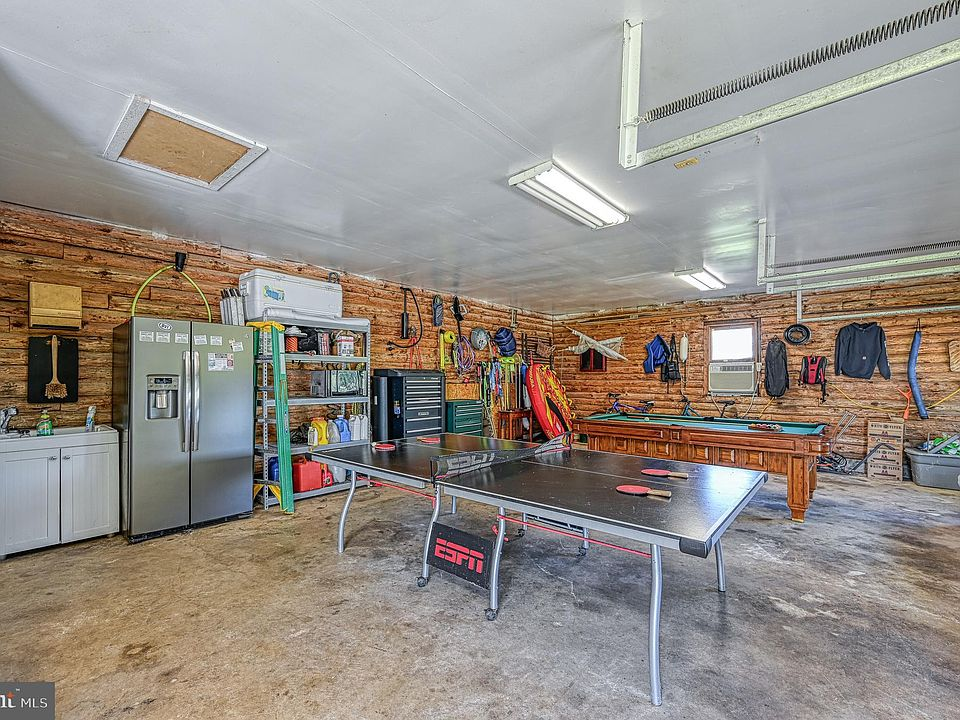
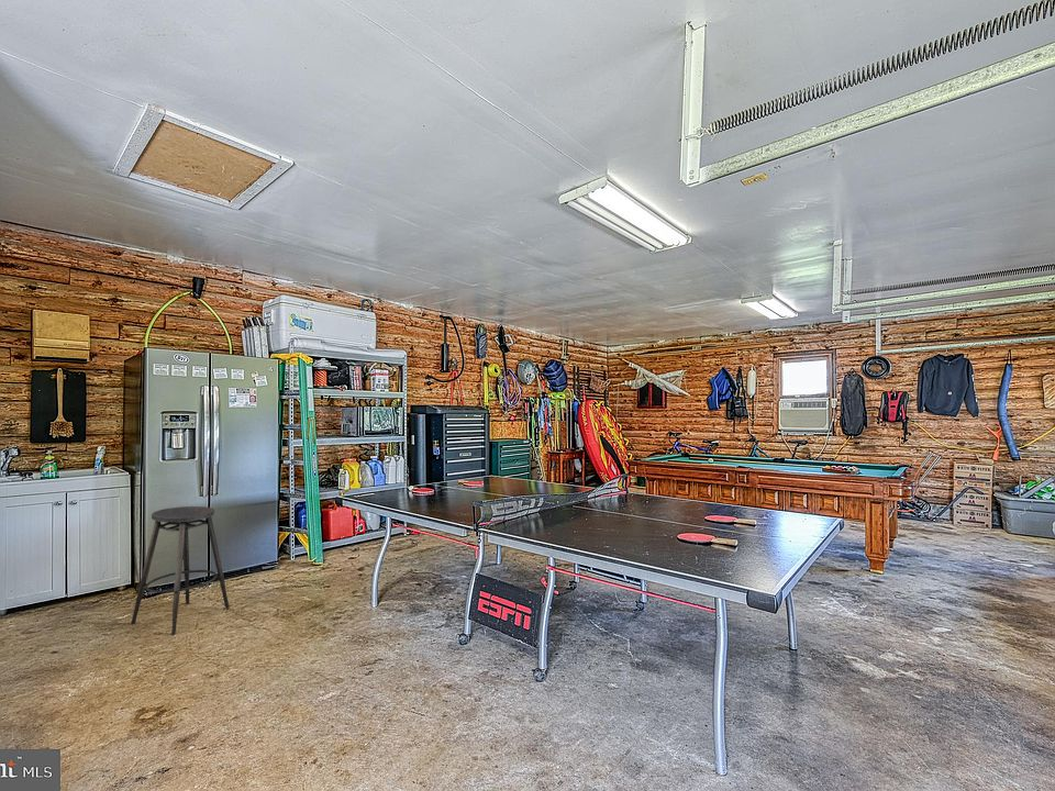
+ stool [130,505,231,636]
